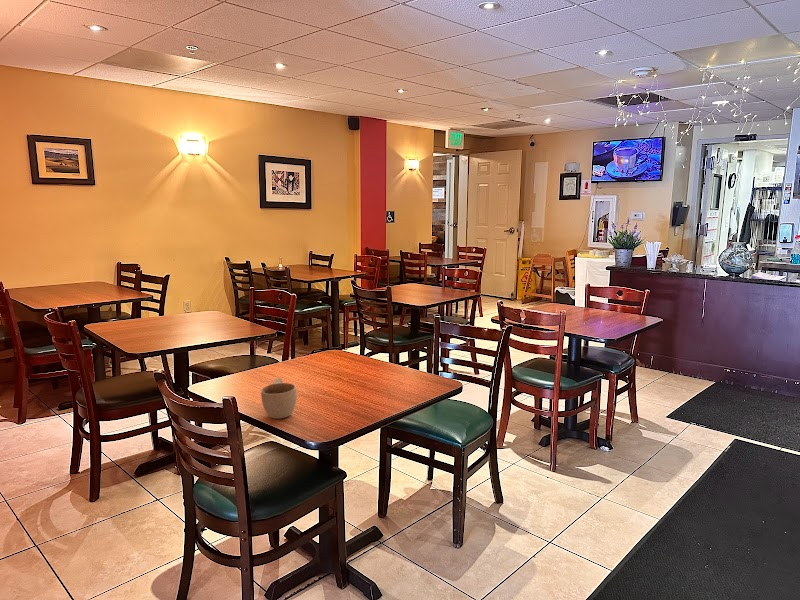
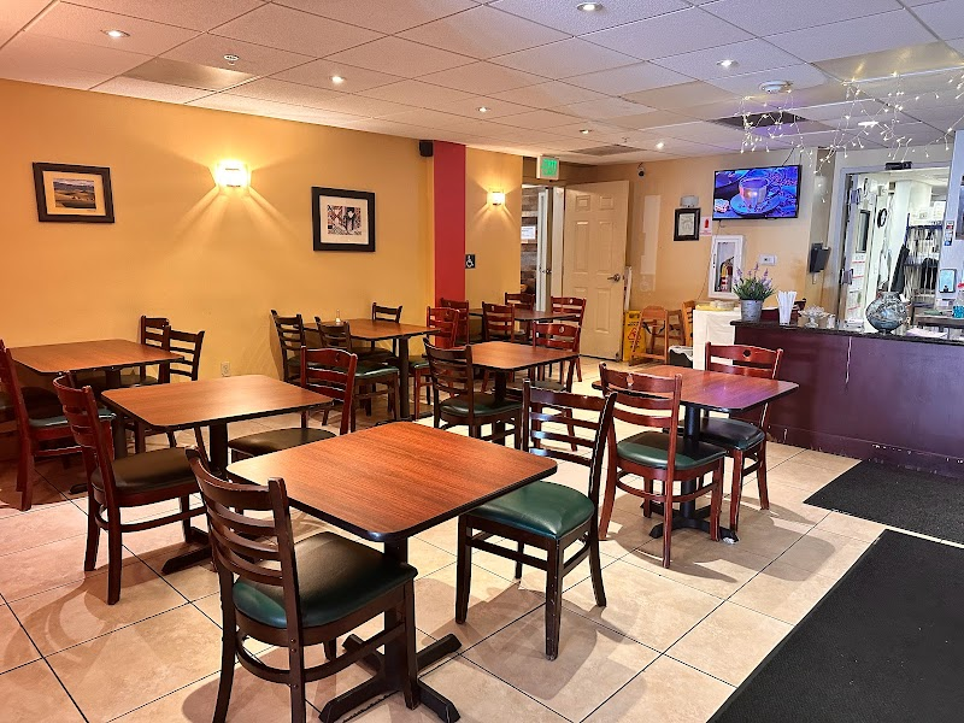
- cup [260,377,298,420]
